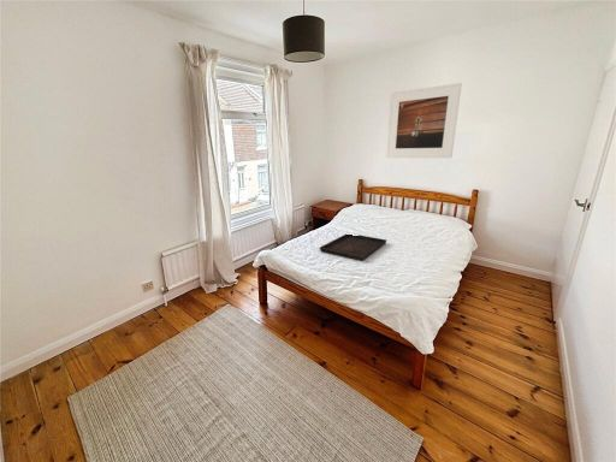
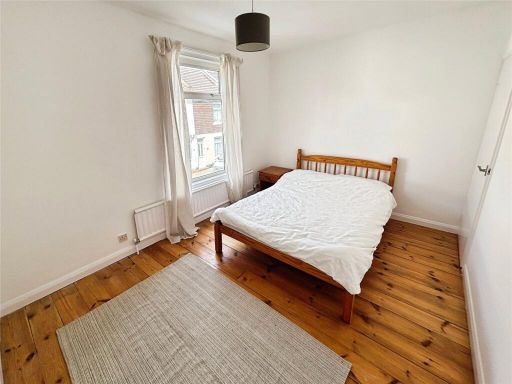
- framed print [385,82,463,159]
- serving tray [319,233,387,262]
